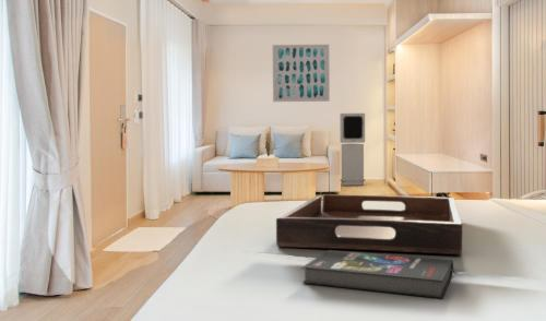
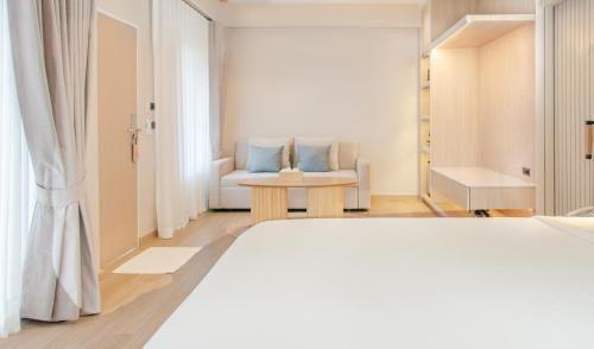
- book [301,249,454,299]
- serving tray [275,193,463,255]
- wall art [272,44,331,103]
- air purifier [339,112,366,187]
